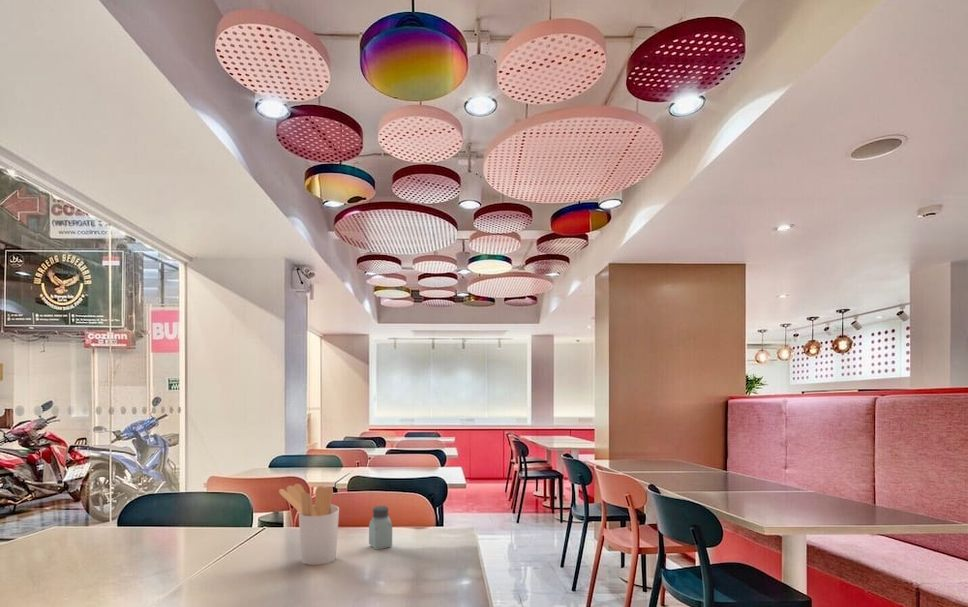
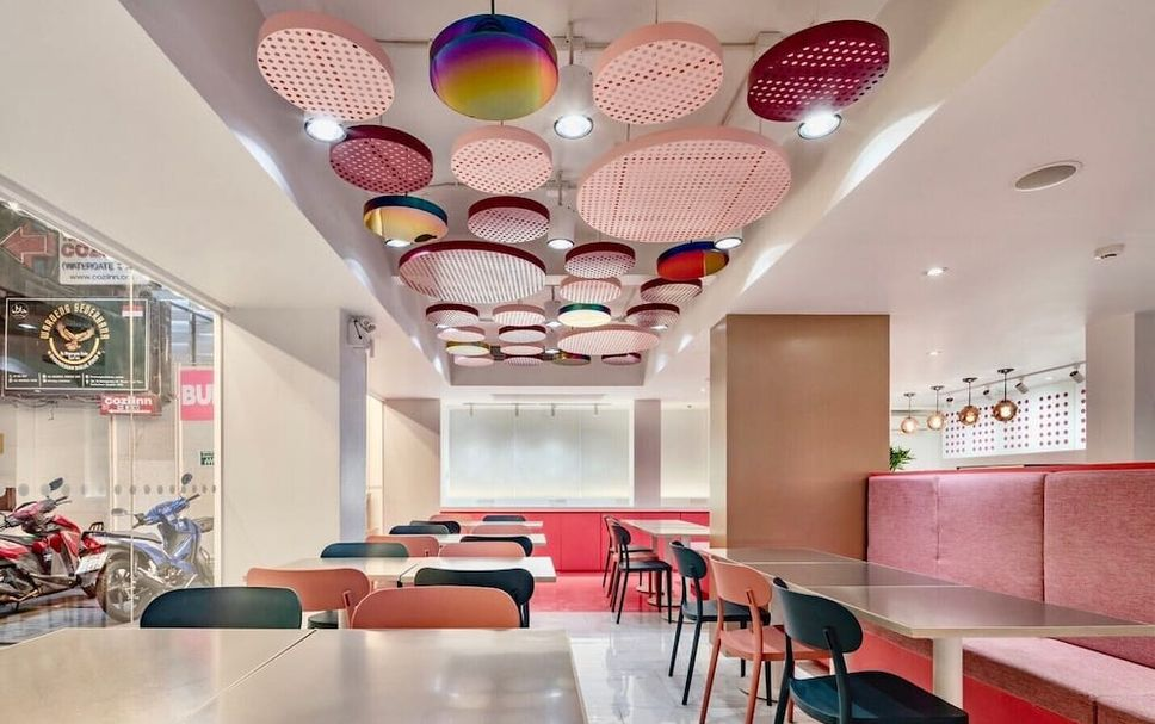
- utensil holder [278,483,340,566]
- saltshaker [368,505,393,551]
